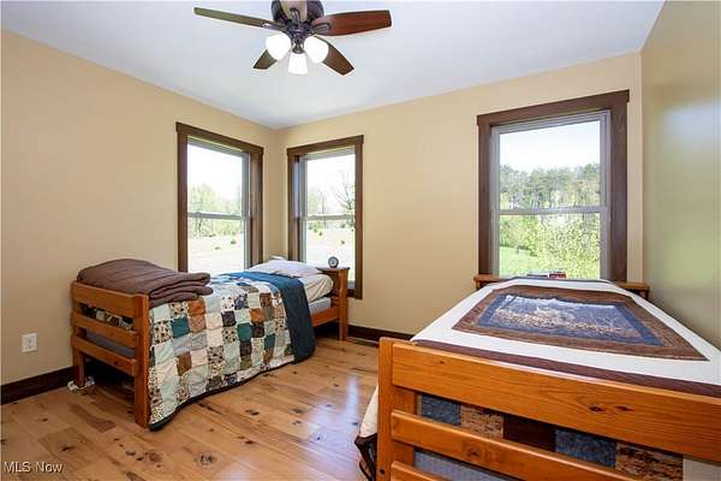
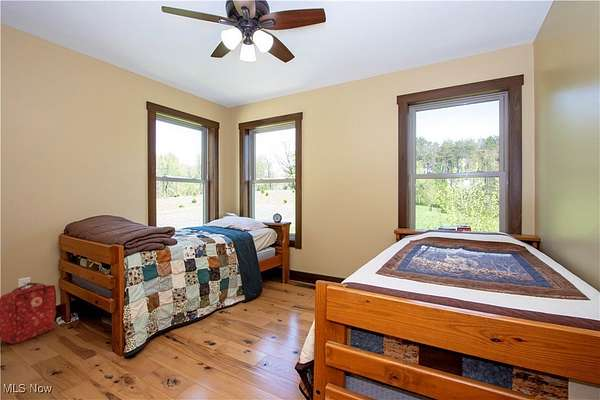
+ backpack [0,281,57,345]
